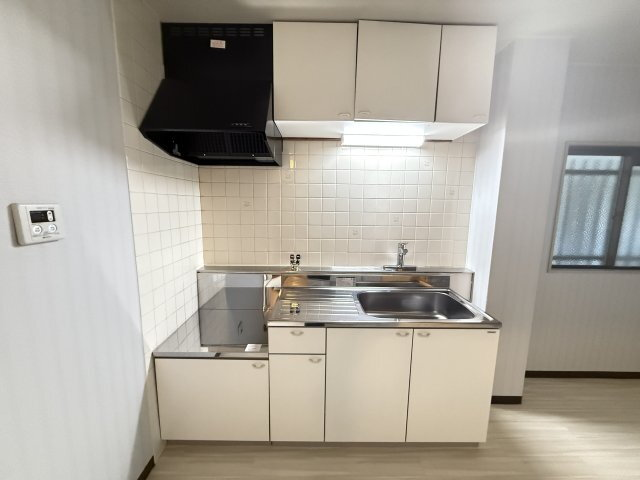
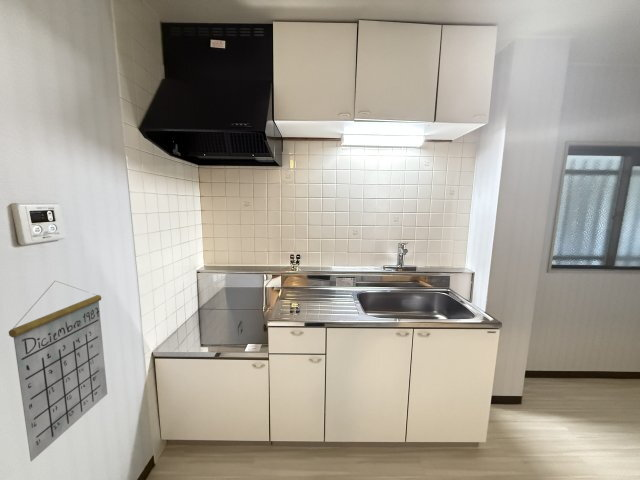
+ calendar [8,280,108,462]
